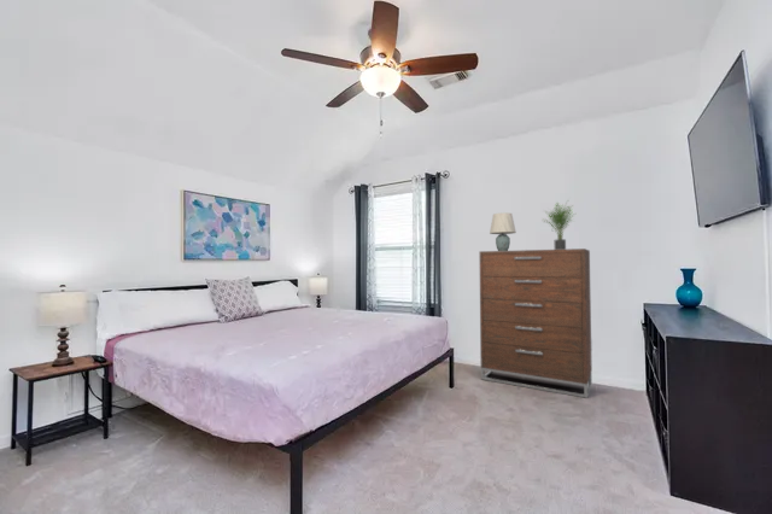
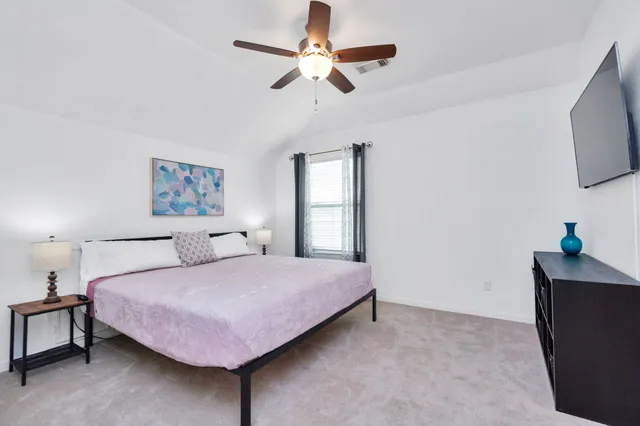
- potted plant [543,195,575,250]
- table lamp [489,211,517,251]
- dresser [479,247,593,399]
